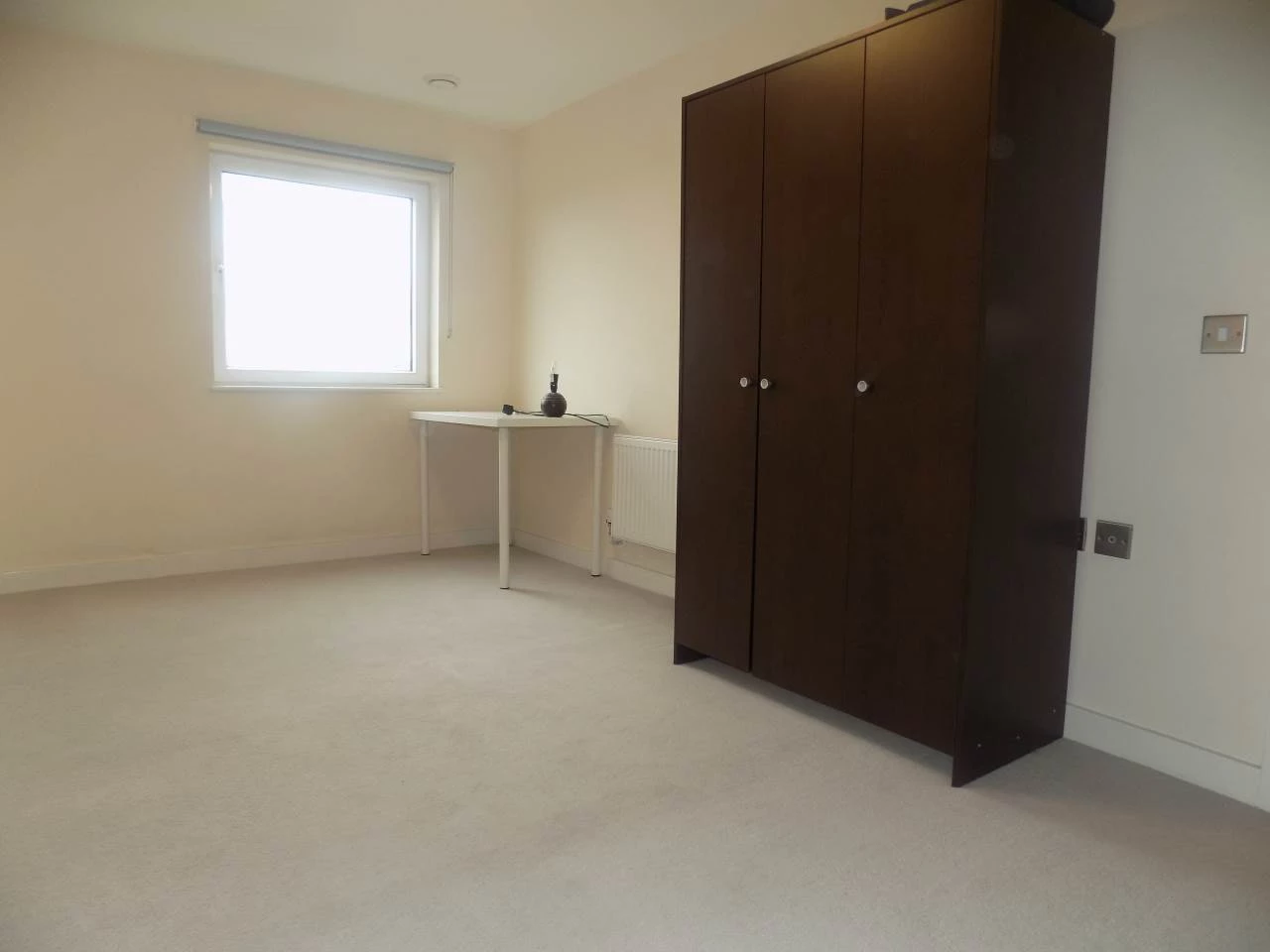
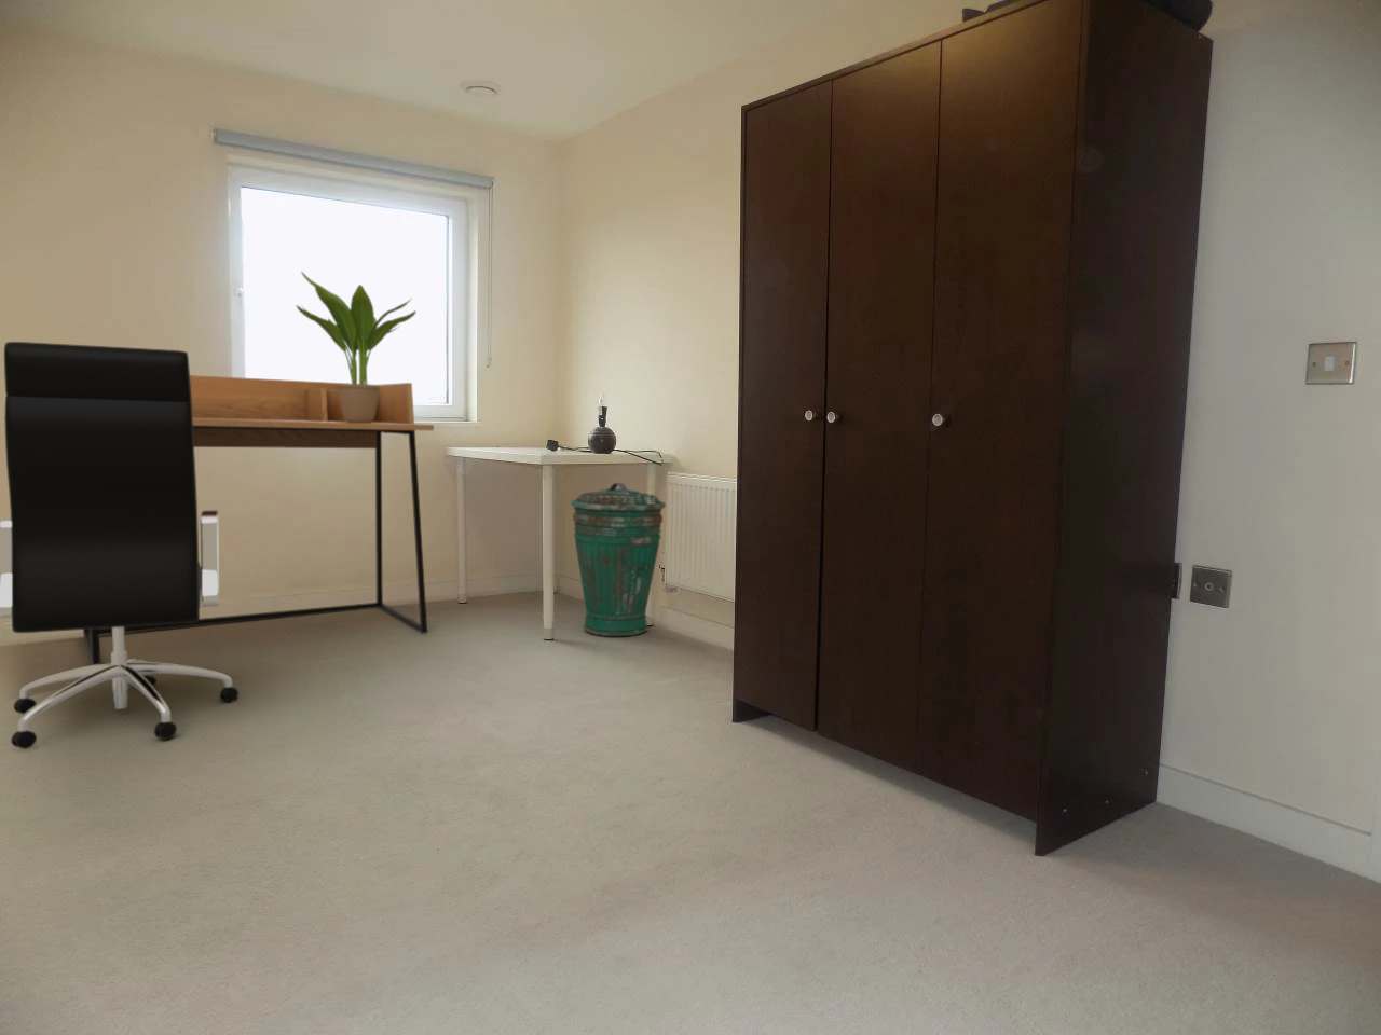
+ desk [82,374,435,665]
+ trash can [570,482,667,637]
+ office chair [0,340,239,750]
+ potted plant [296,270,418,423]
